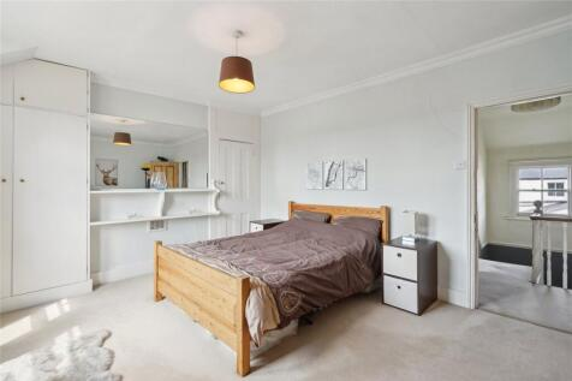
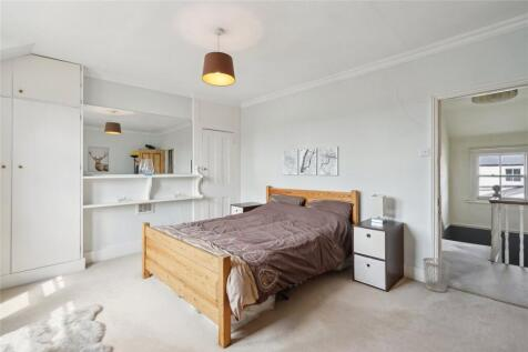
+ wastebasket [422,257,450,293]
